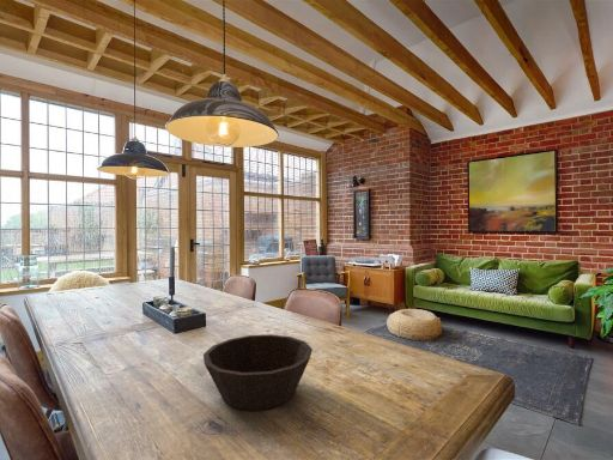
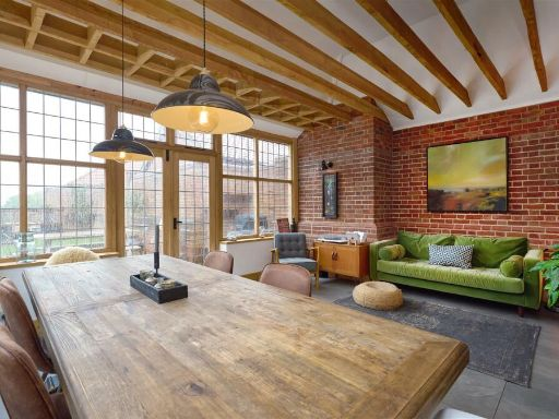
- bowl [202,333,314,412]
